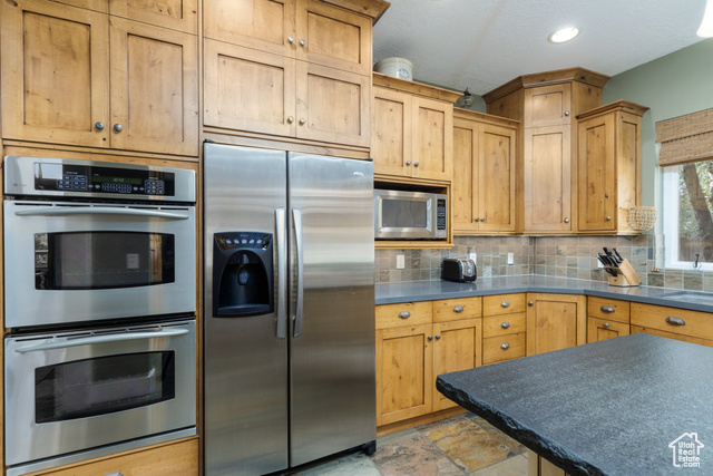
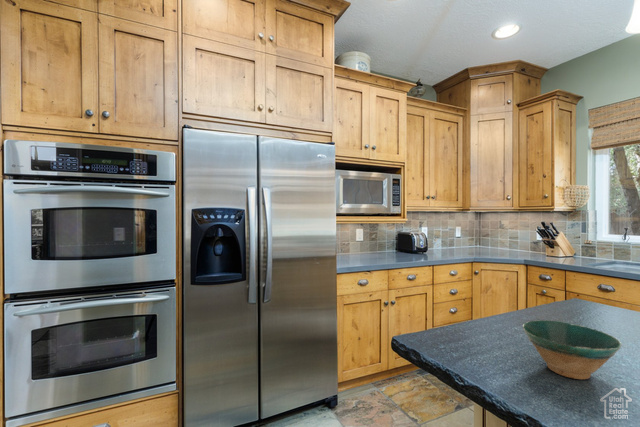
+ bowl [522,319,622,380]
